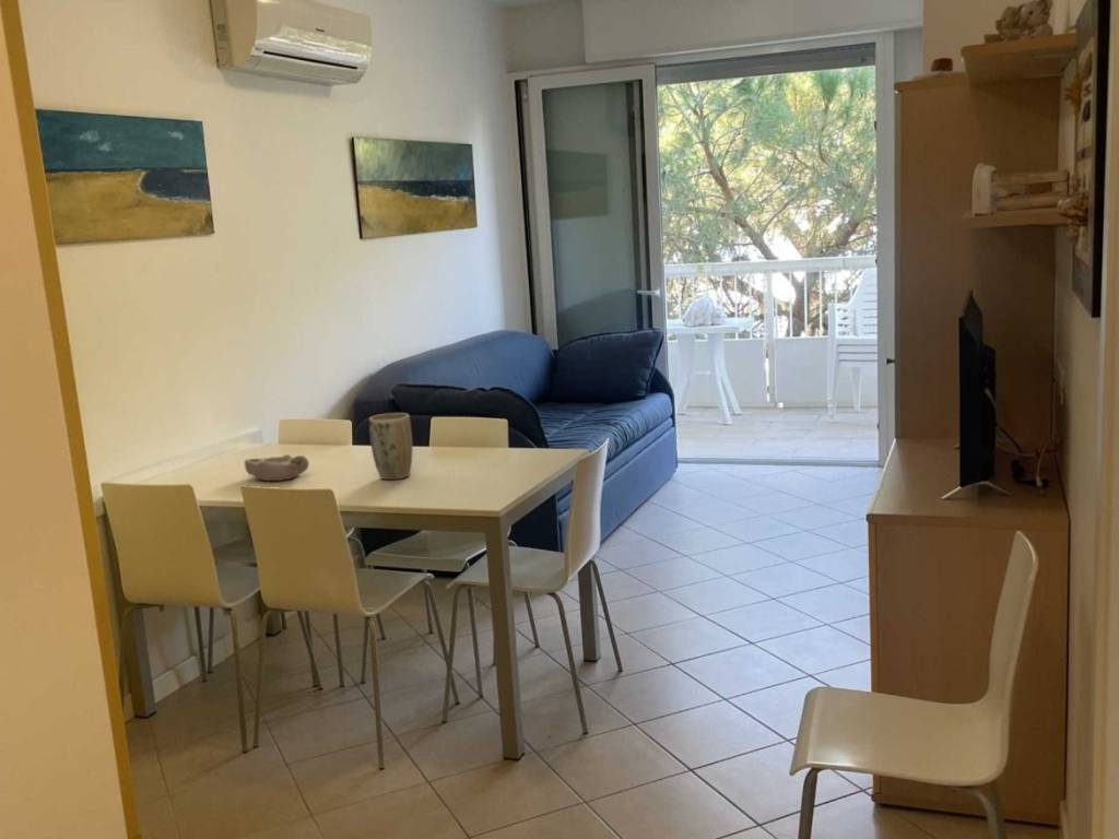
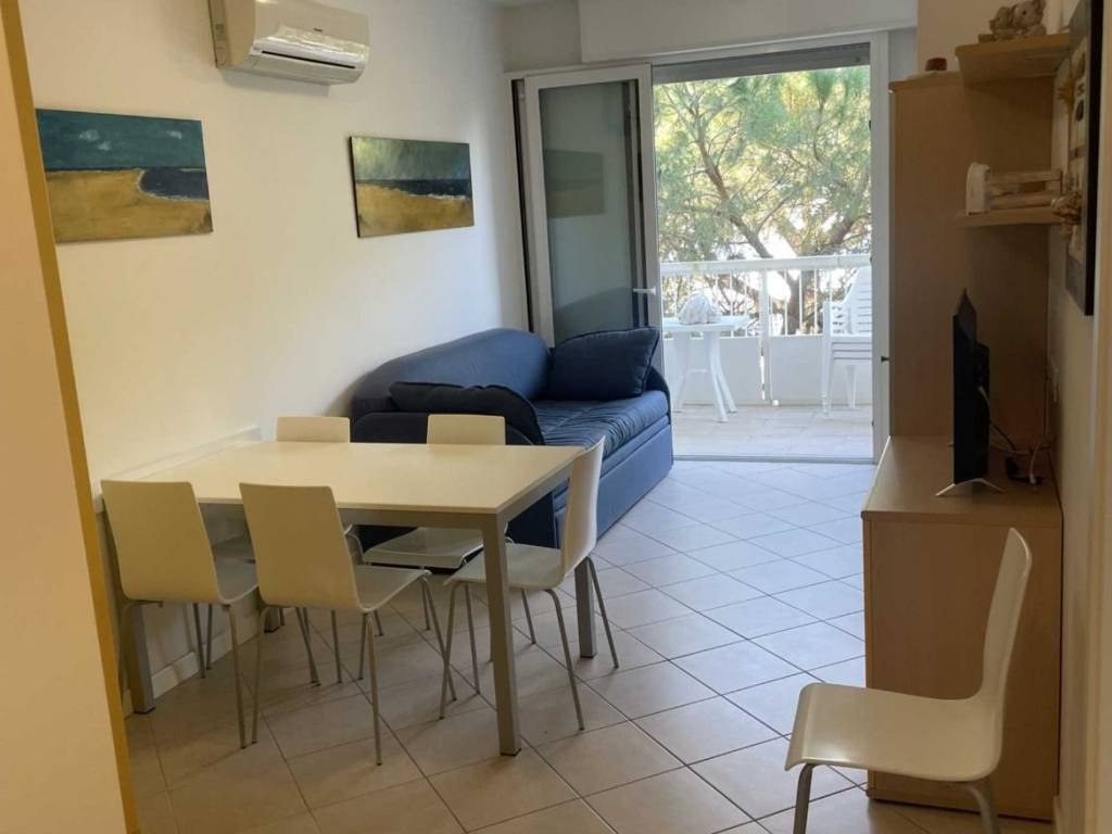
- plant pot [368,412,414,481]
- bowl [244,453,310,482]
